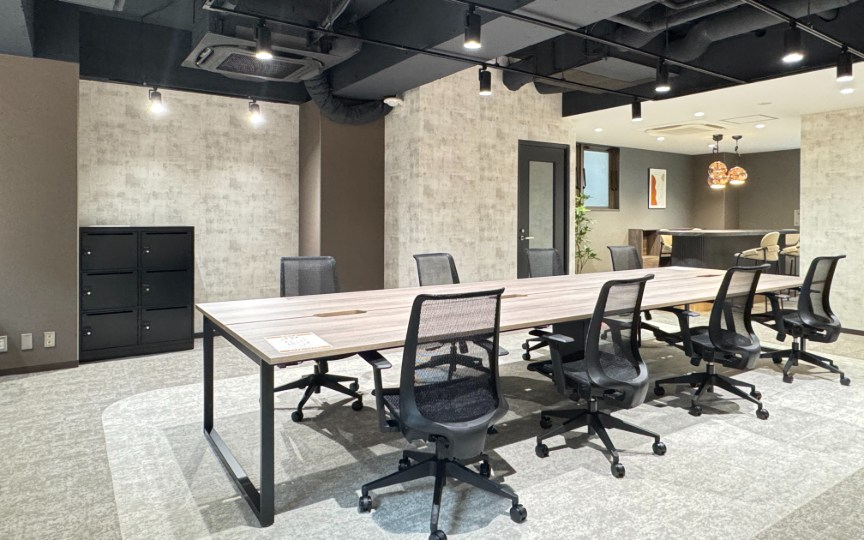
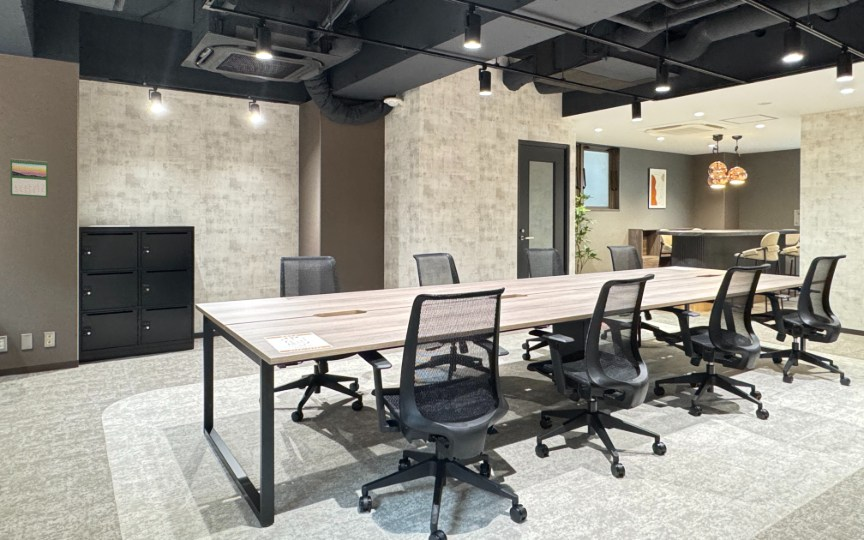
+ calendar [9,158,49,199]
